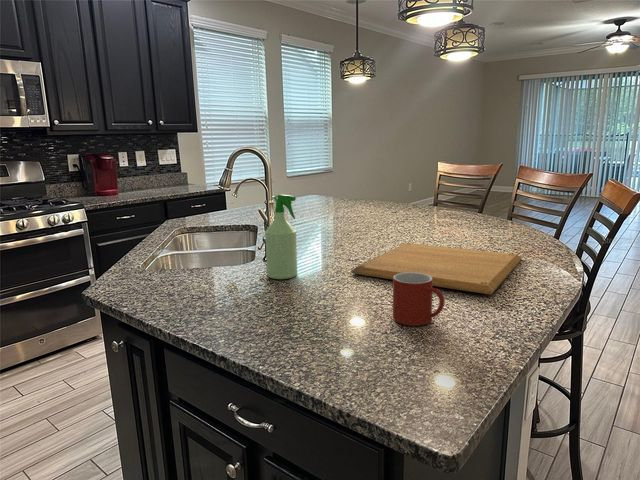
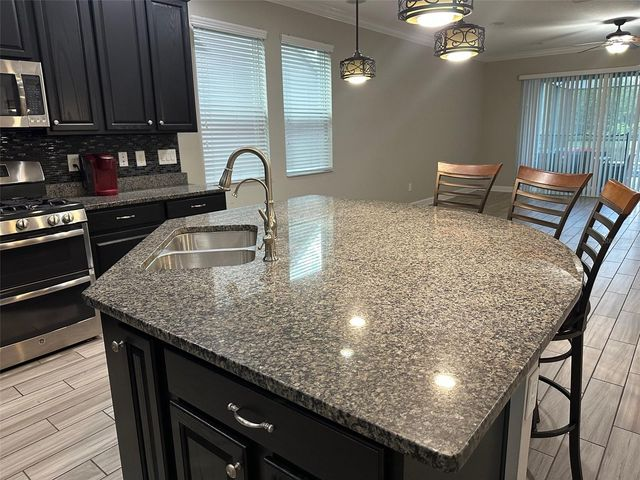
- chopping board [350,242,522,295]
- mug [392,273,445,327]
- spray bottle [264,194,298,280]
